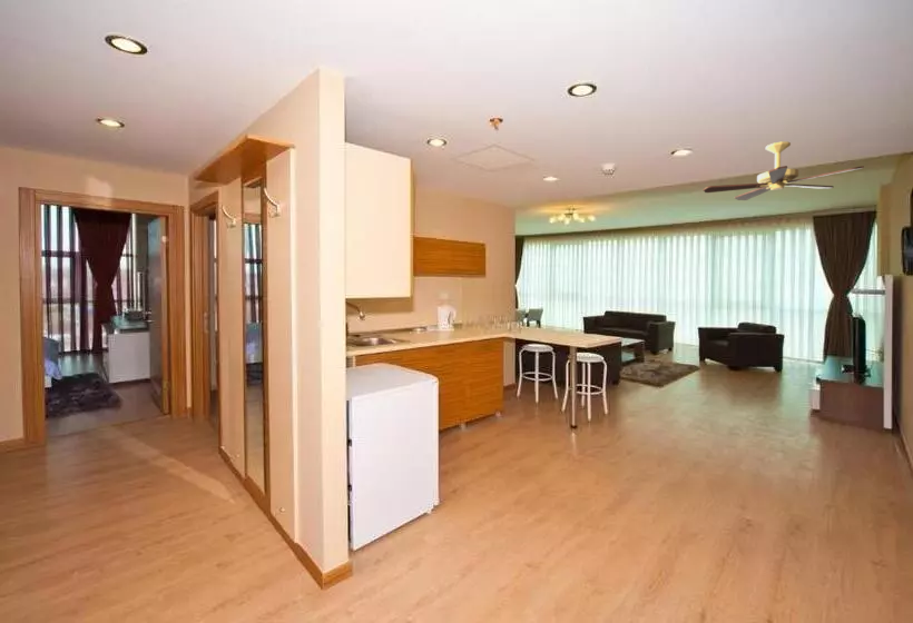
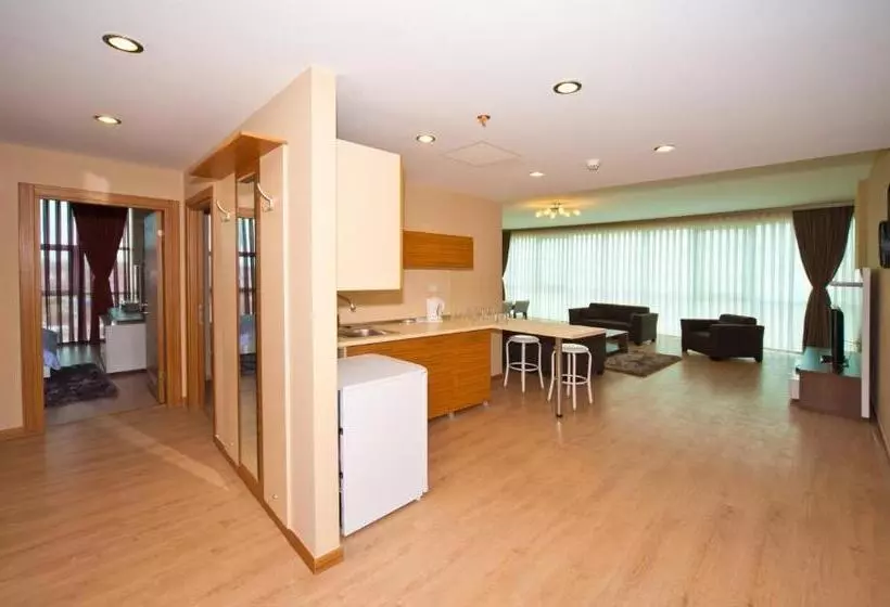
- ceiling fan [701,140,865,201]
